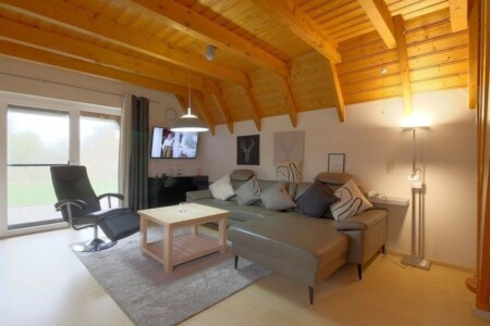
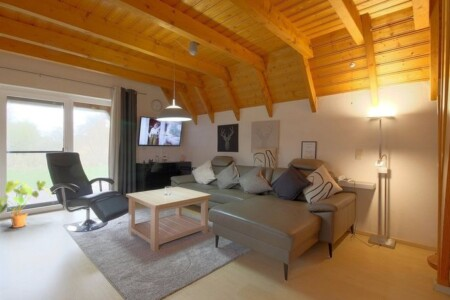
+ house plant [0,179,55,229]
